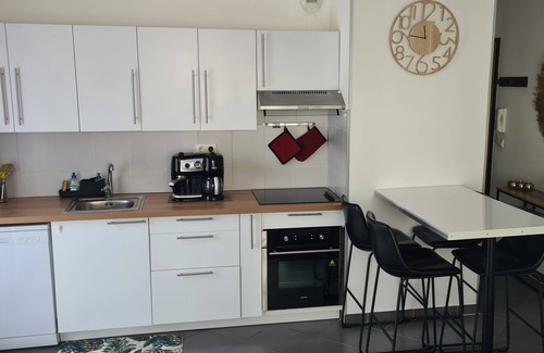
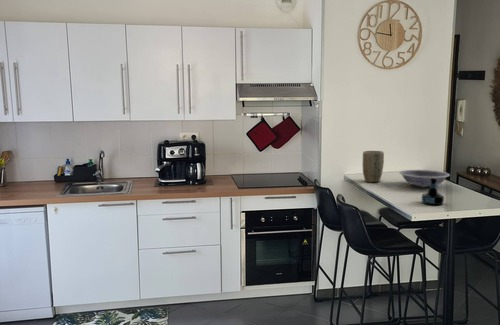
+ plant pot [362,150,385,183]
+ tequila bottle [421,177,445,206]
+ bowl [398,169,451,188]
